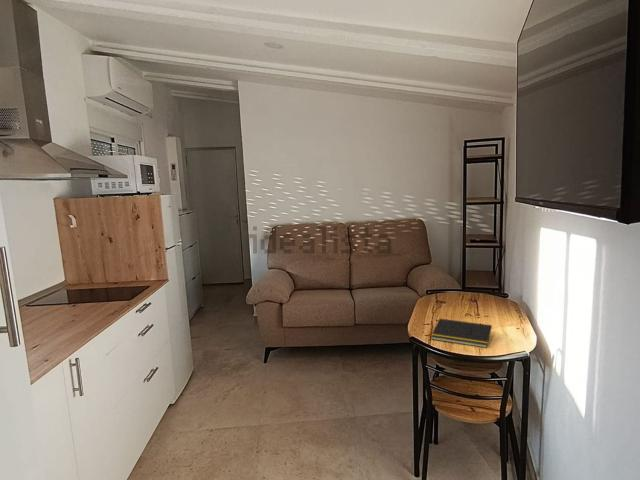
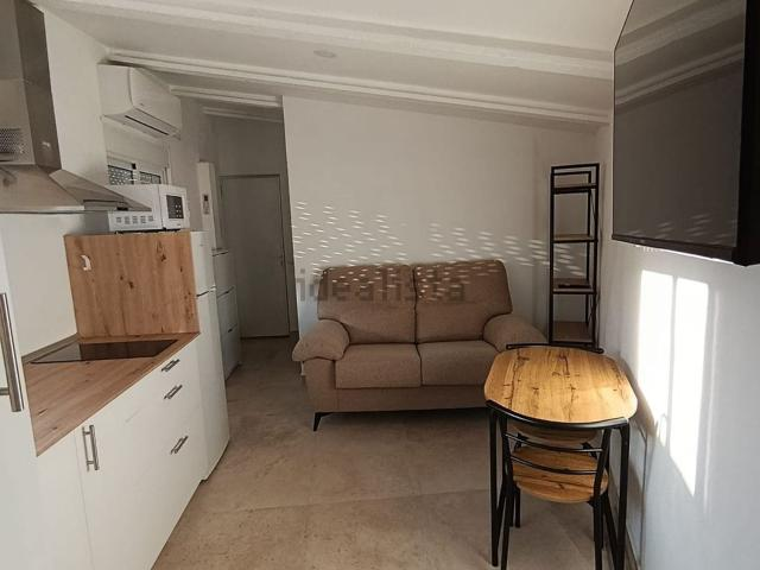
- notepad [430,318,493,349]
